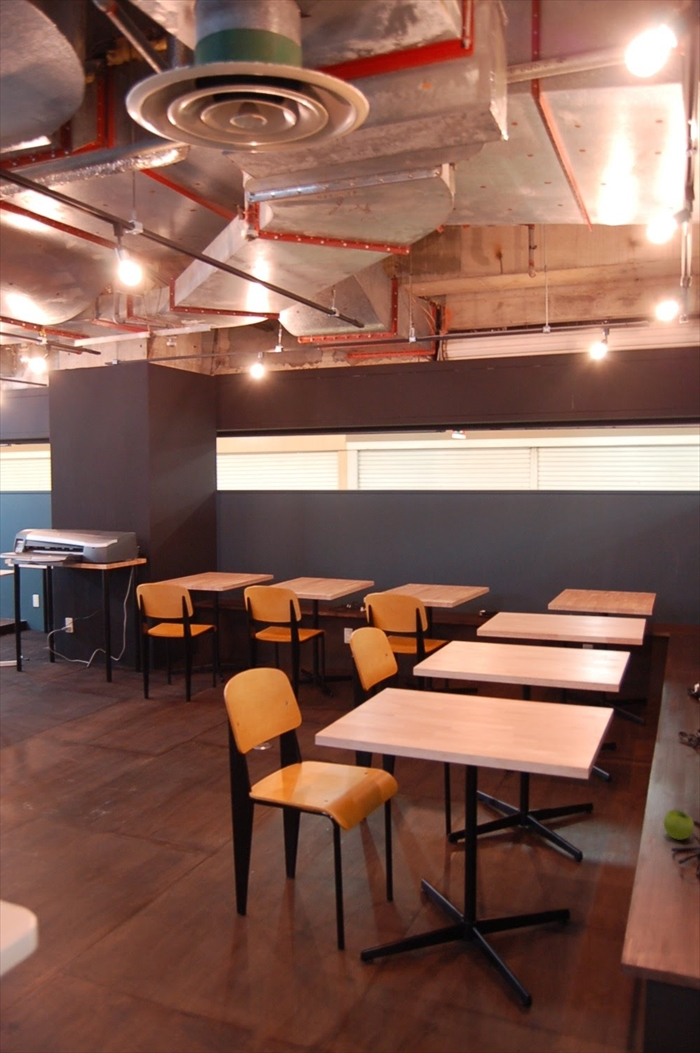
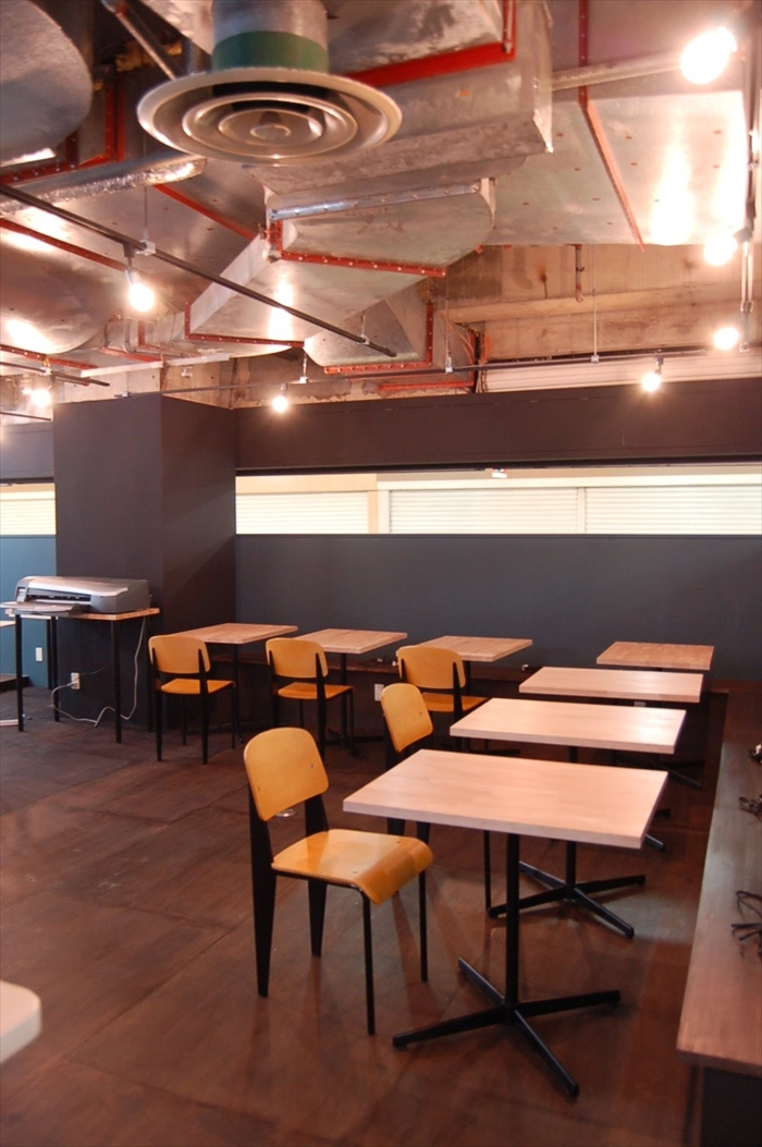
- fruit [663,808,695,841]
